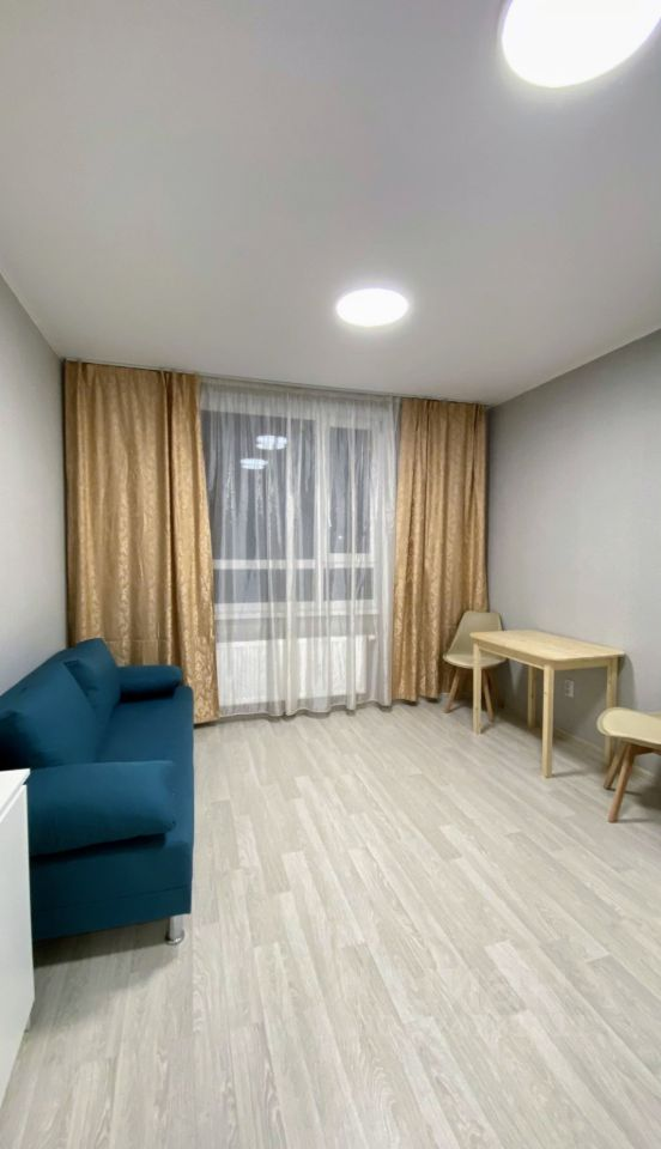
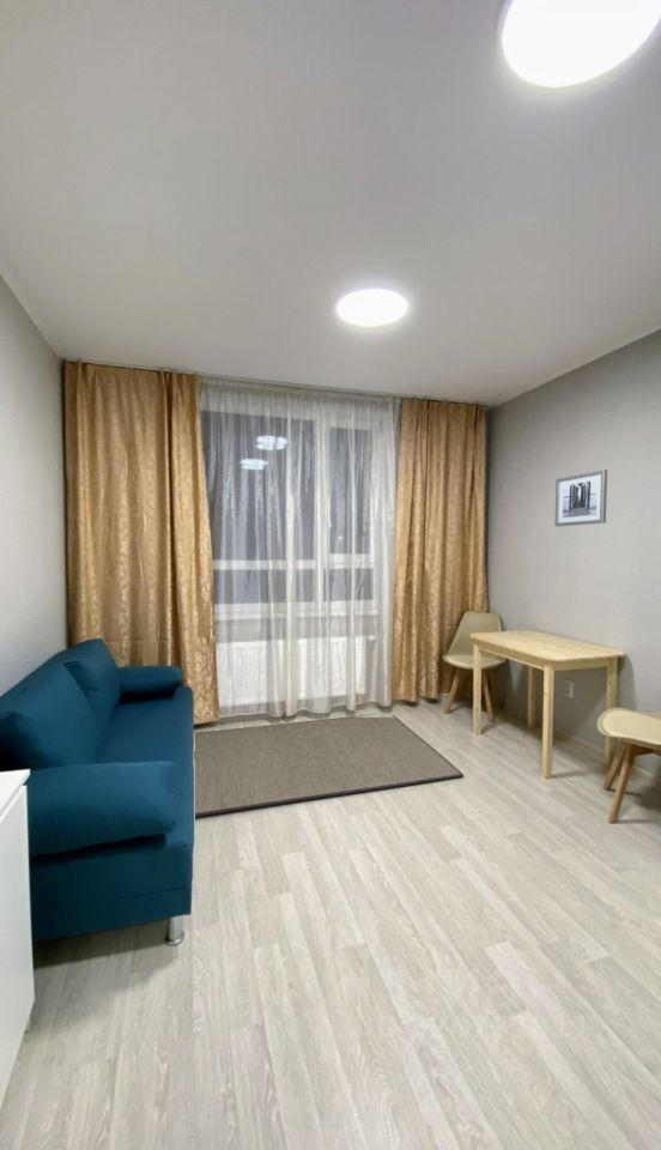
+ wall art [554,468,608,527]
+ rug [194,713,465,818]
